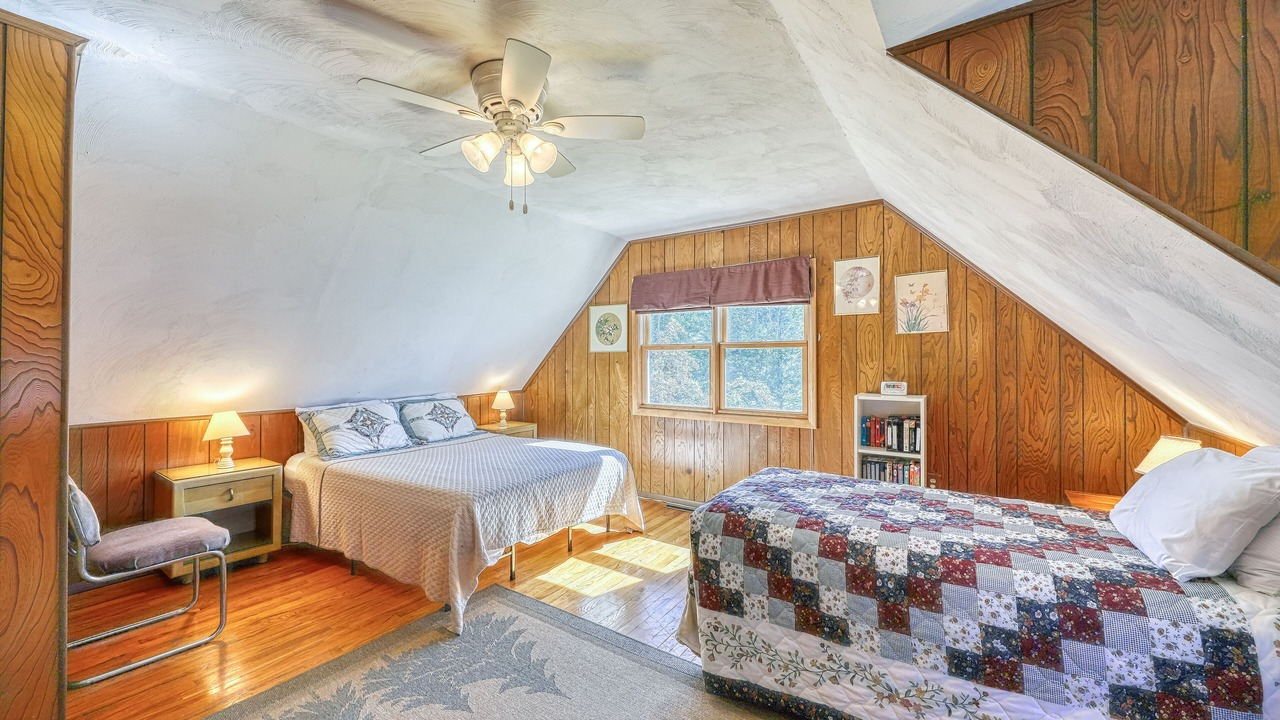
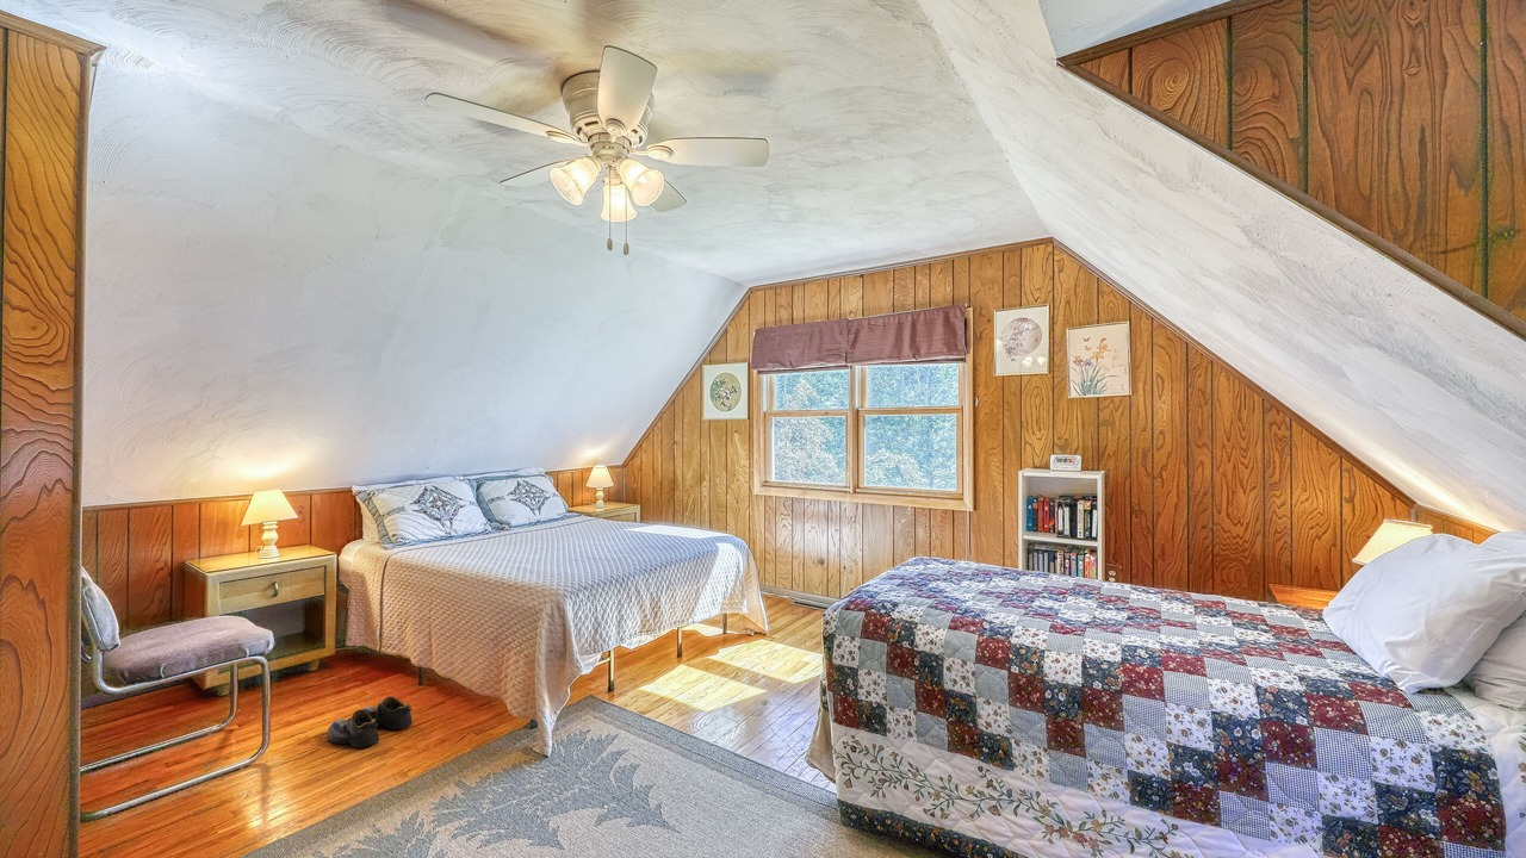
+ shoe [327,695,414,748]
